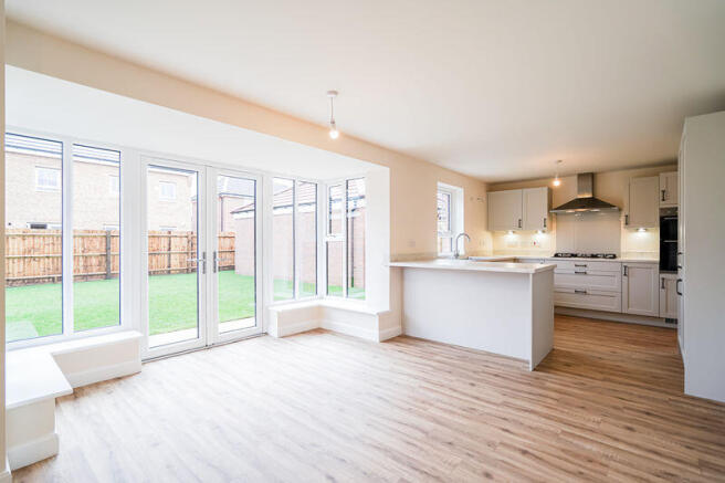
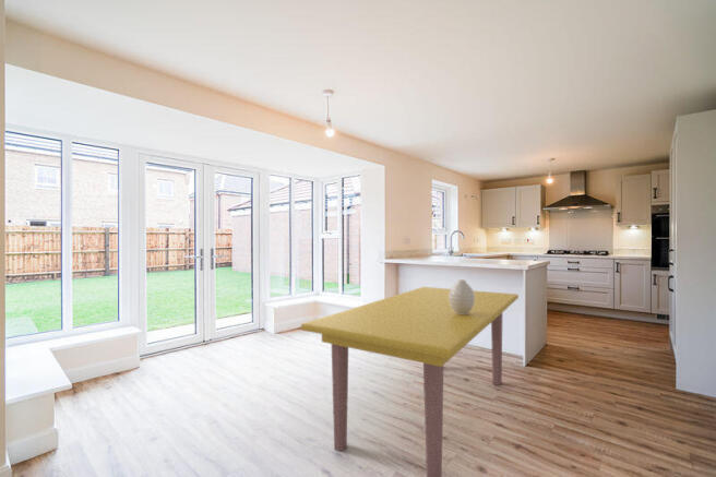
+ vase [449,278,475,314]
+ dining table [300,286,520,477]
